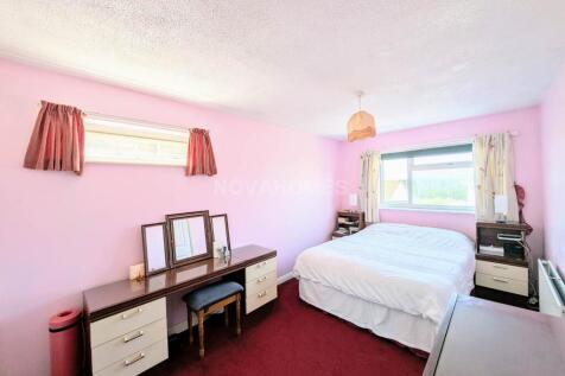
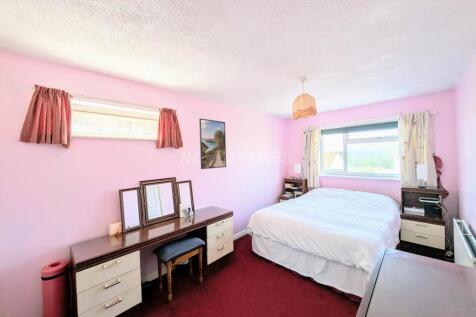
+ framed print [198,118,227,170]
